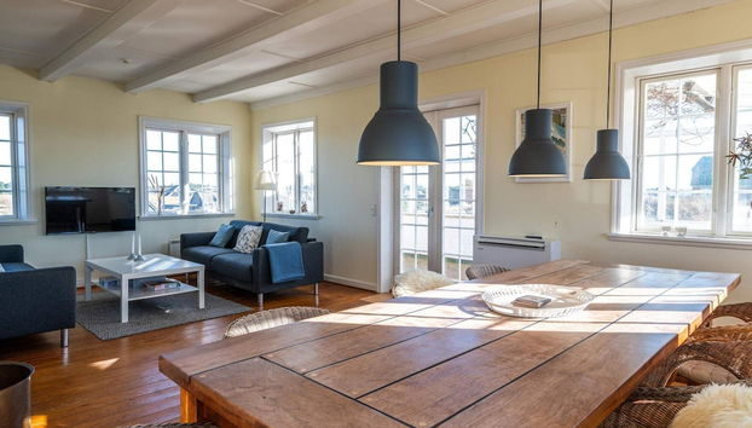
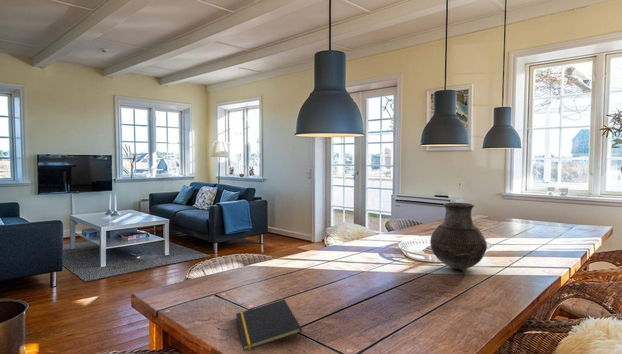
+ vase [429,202,488,270]
+ notepad [235,298,303,352]
